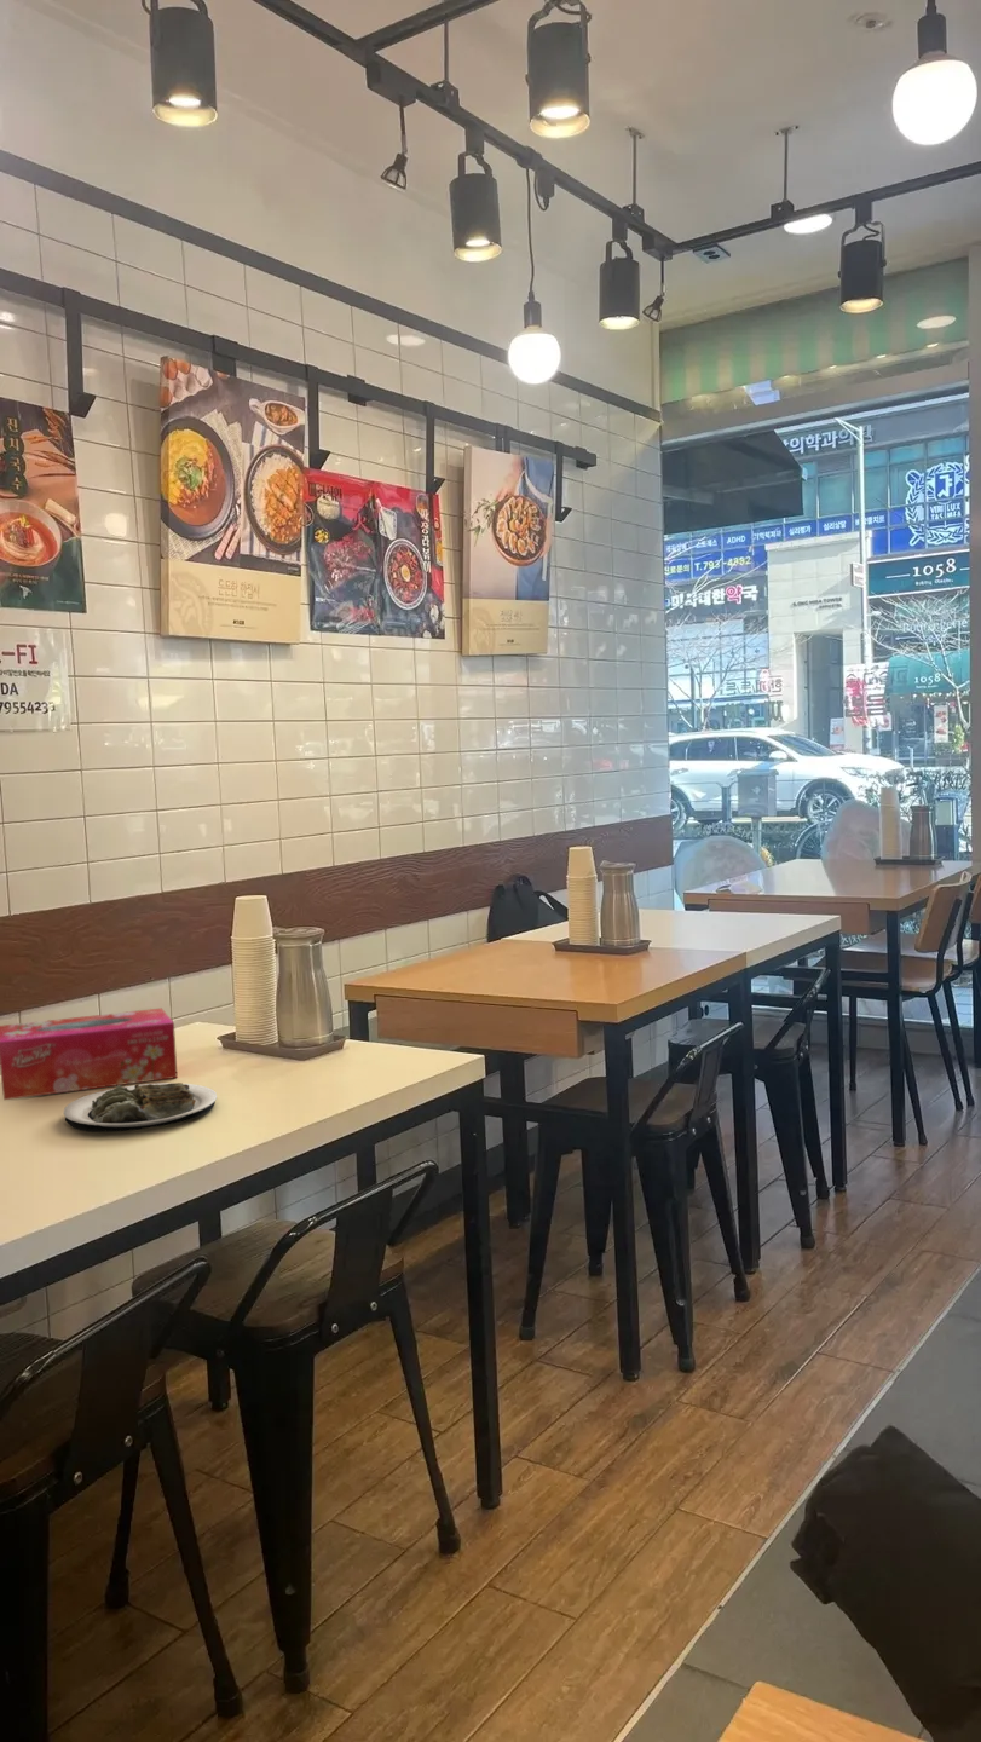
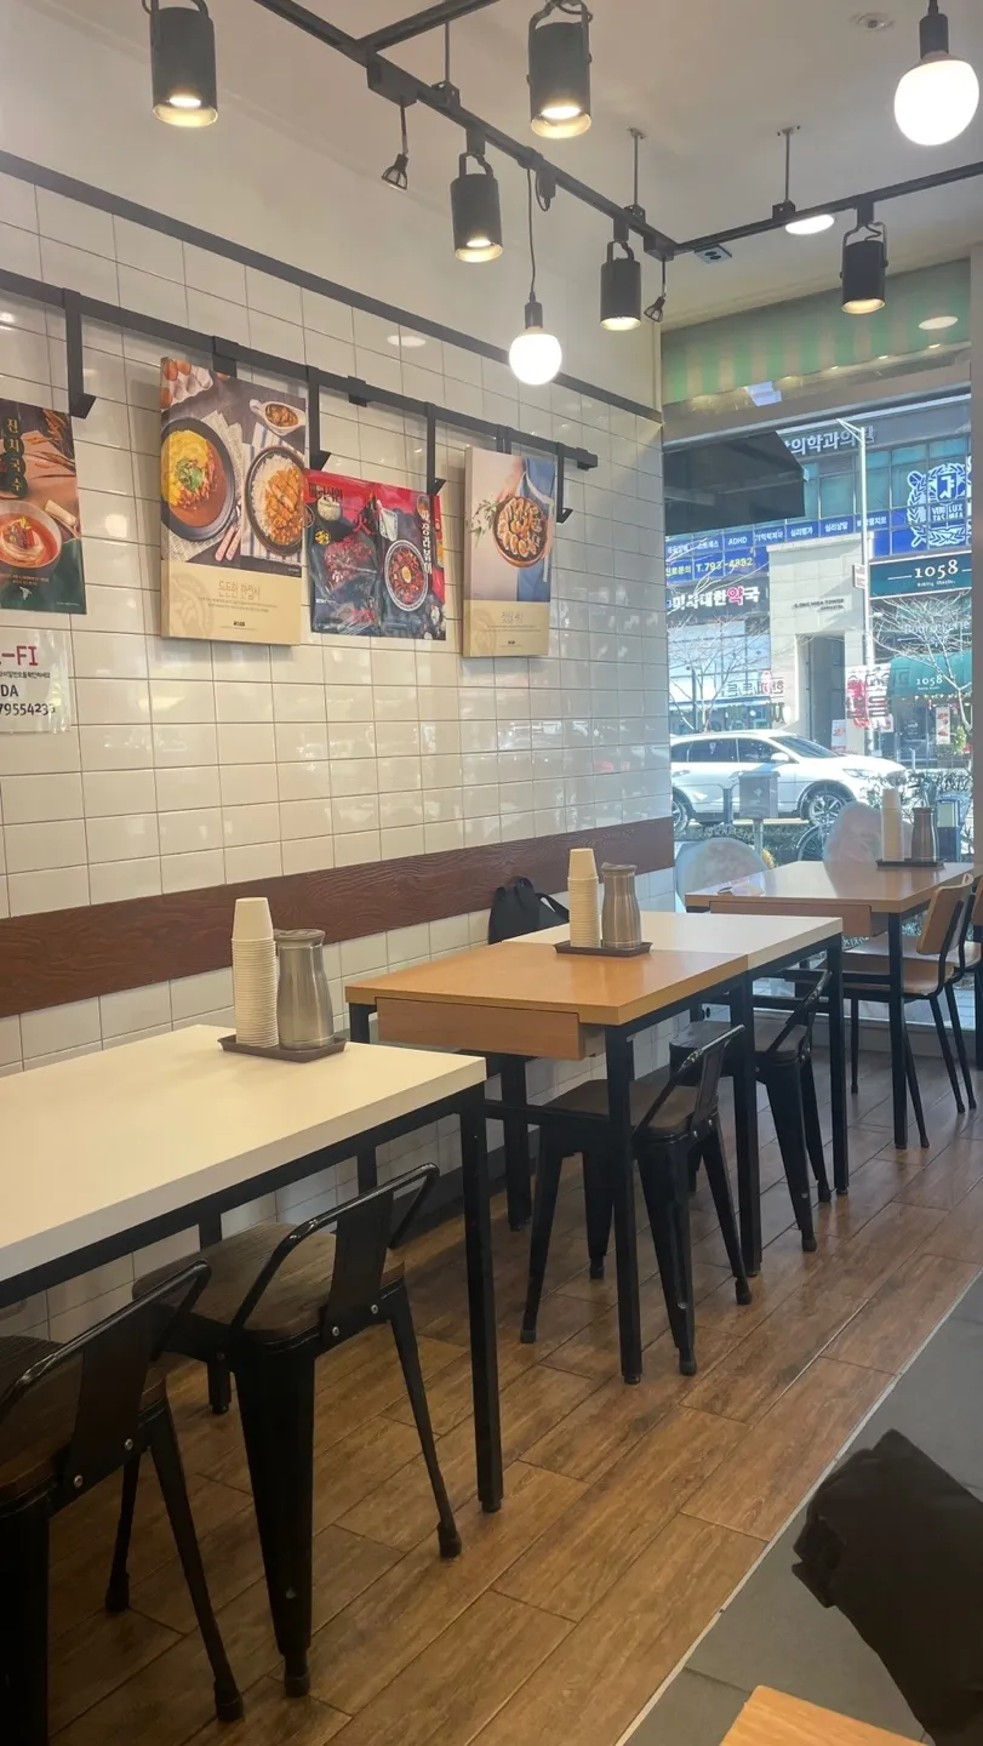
- plate [63,1081,218,1134]
- tissue box [0,1008,179,1101]
